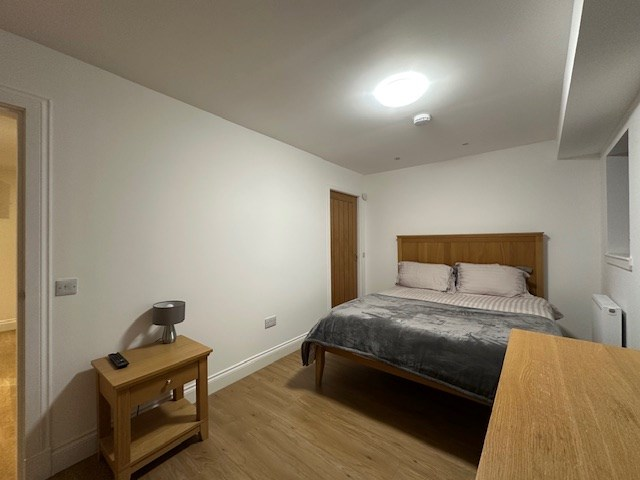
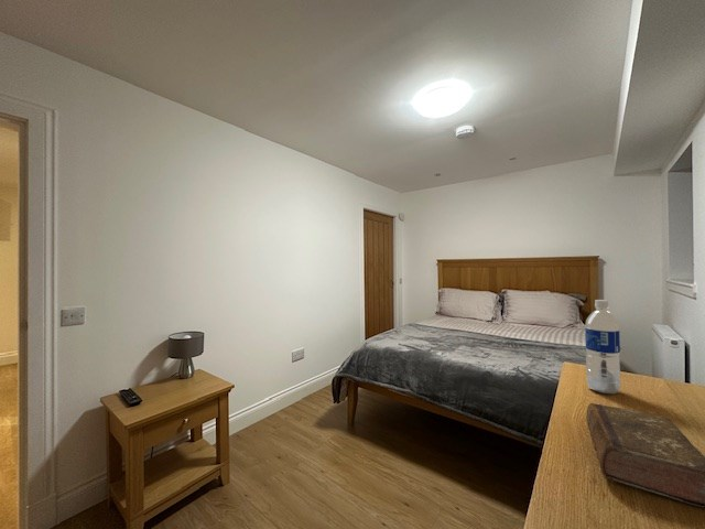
+ water bottle [584,299,621,395]
+ book [585,402,705,508]
